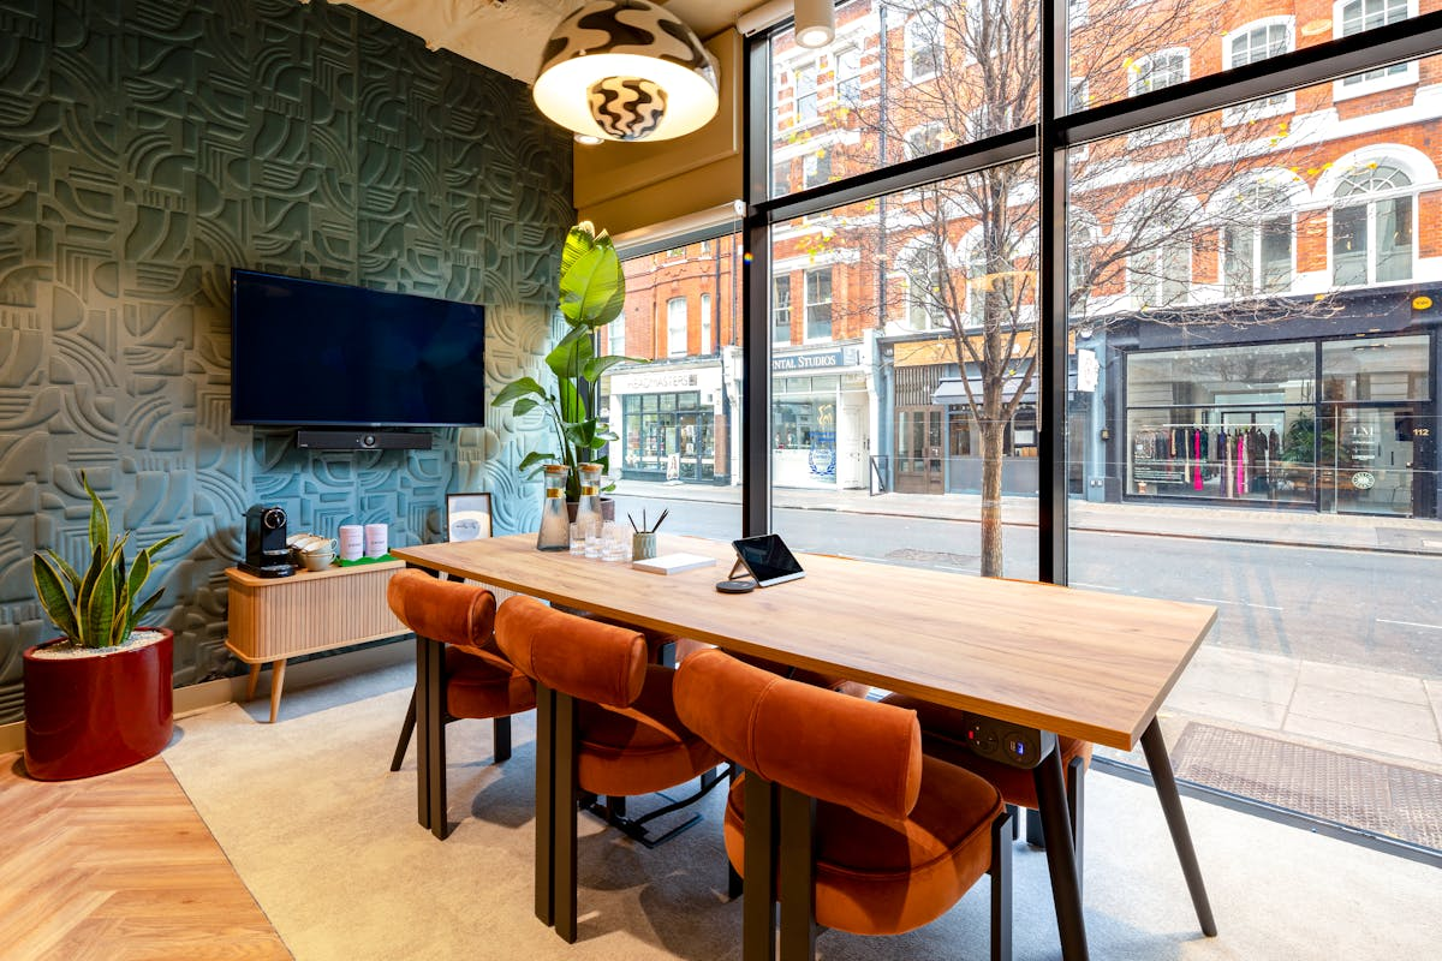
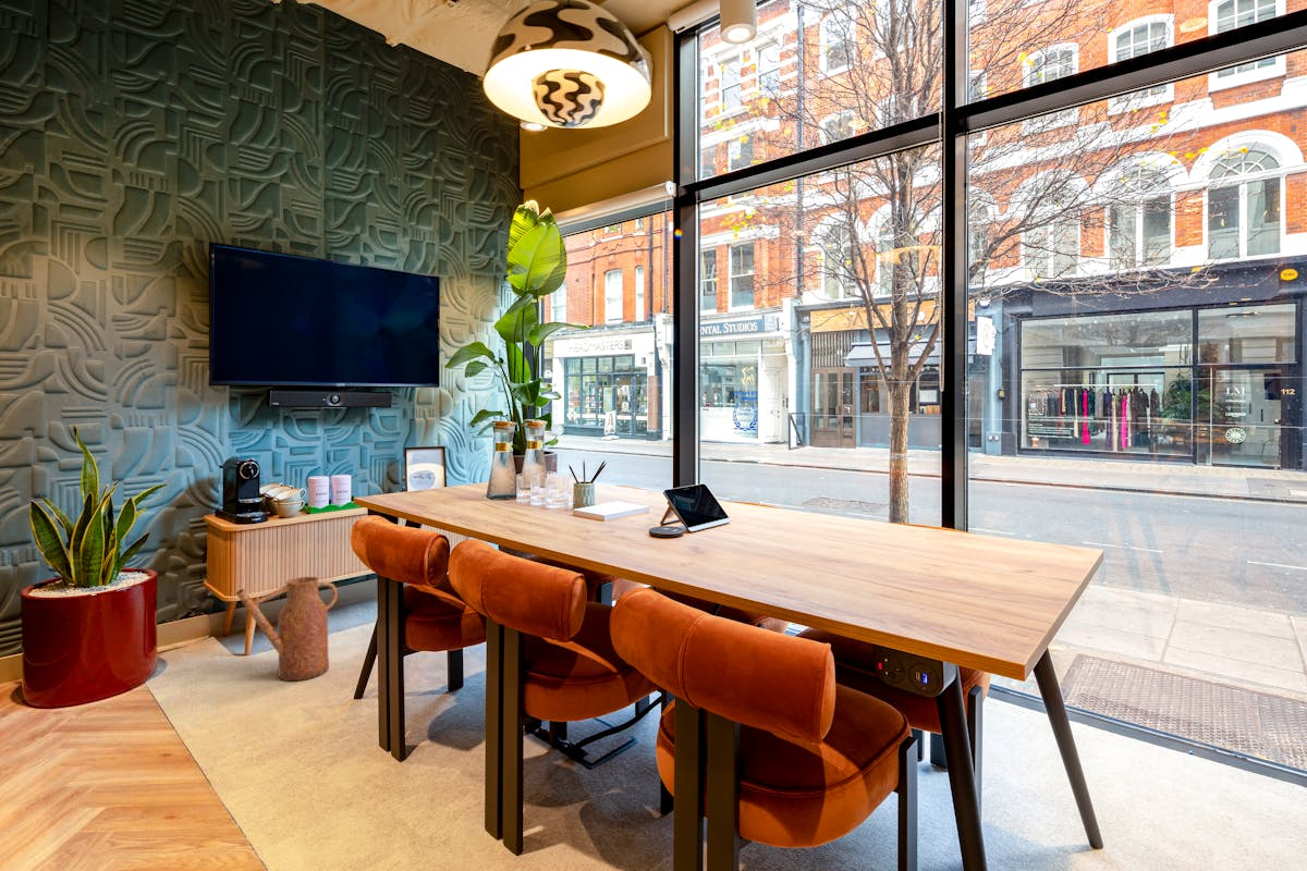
+ watering can [235,576,339,682]
